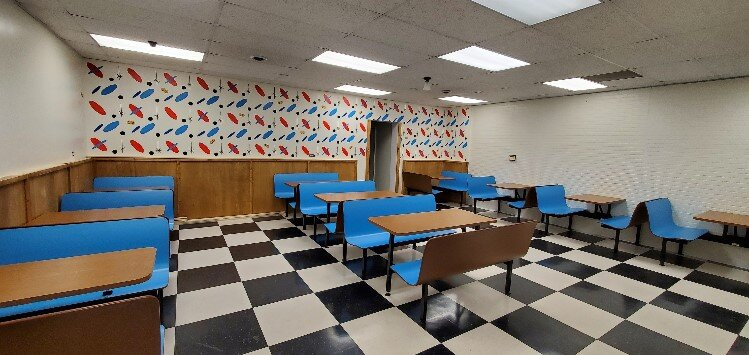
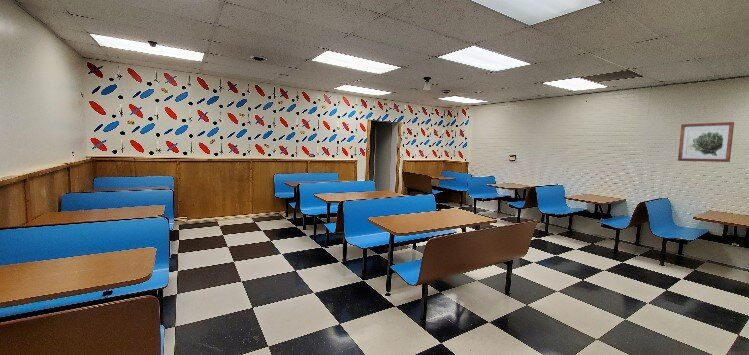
+ wall art [677,121,735,163]
